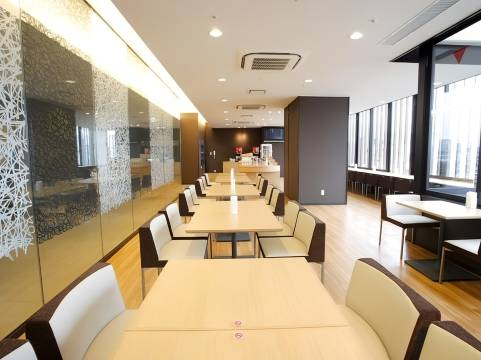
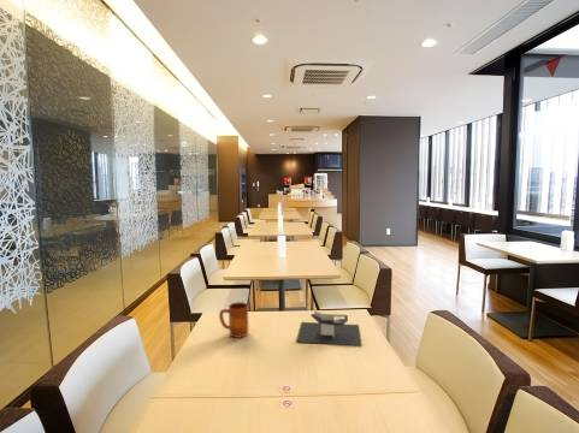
+ mug [218,301,249,339]
+ napkin holder [295,309,362,346]
